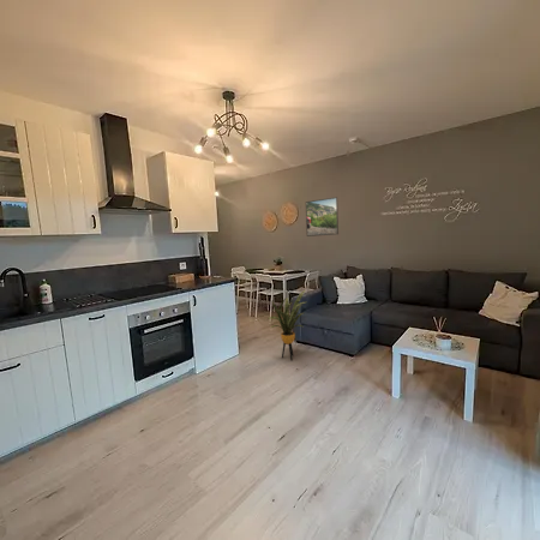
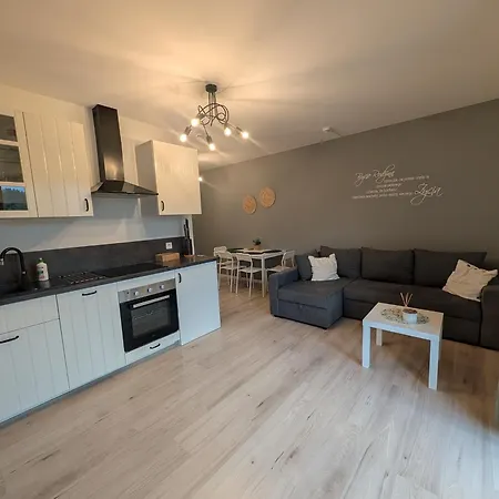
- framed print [305,196,340,238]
- house plant [268,289,306,361]
